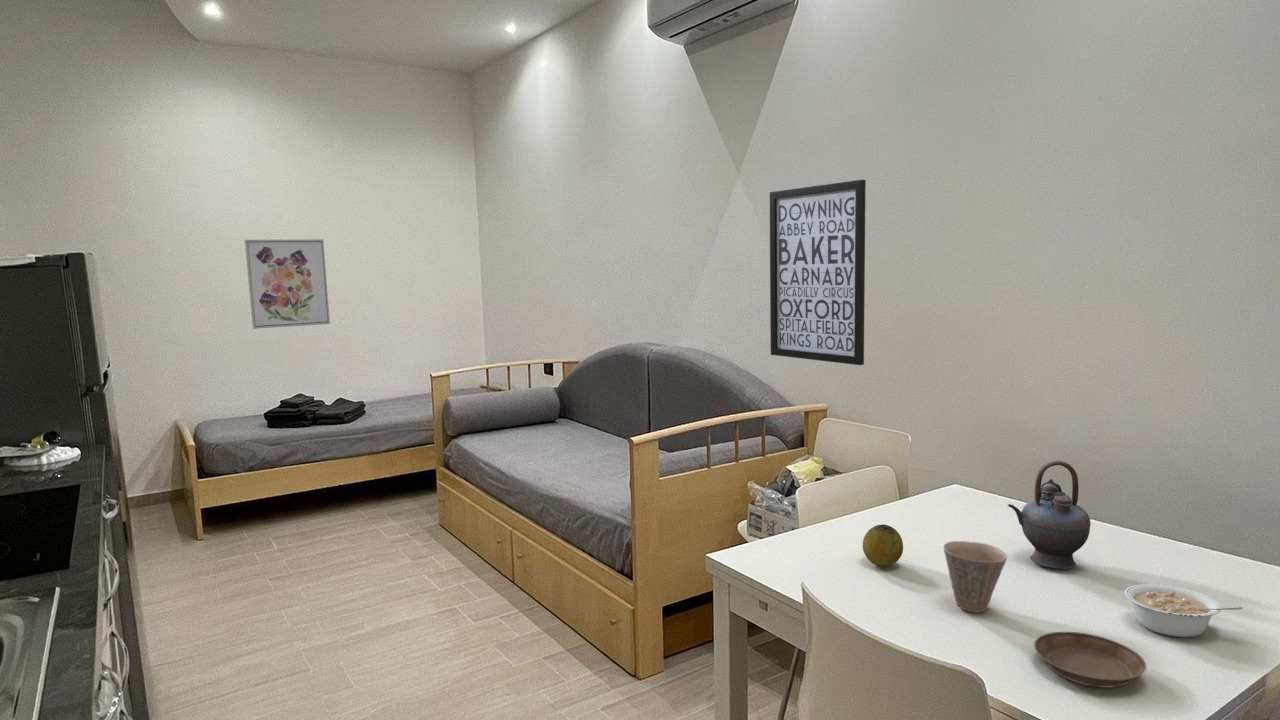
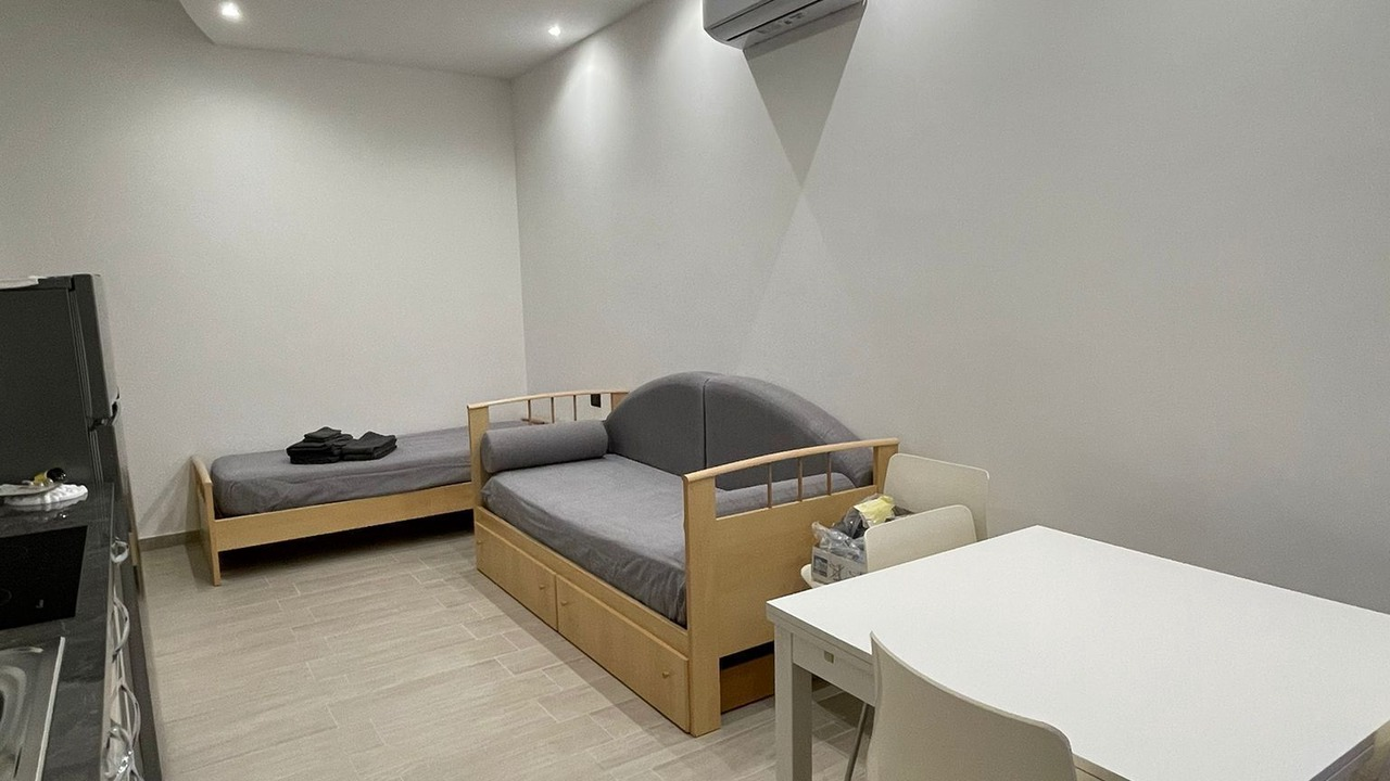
- fruit [862,523,904,567]
- legume [1124,583,1243,638]
- wall art [244,238,331,330]
- saucer [1033,631,1147,689]
- teapot [1007,460,1092,570]
- cup [943,540,1008,613]
- wall art [769,179,867,366]
